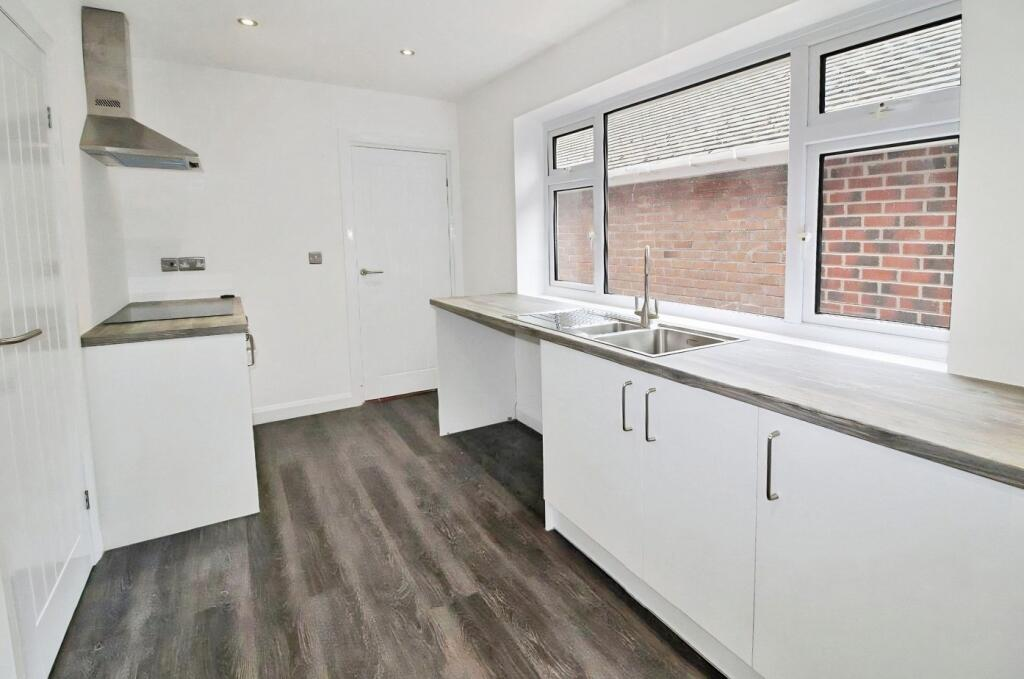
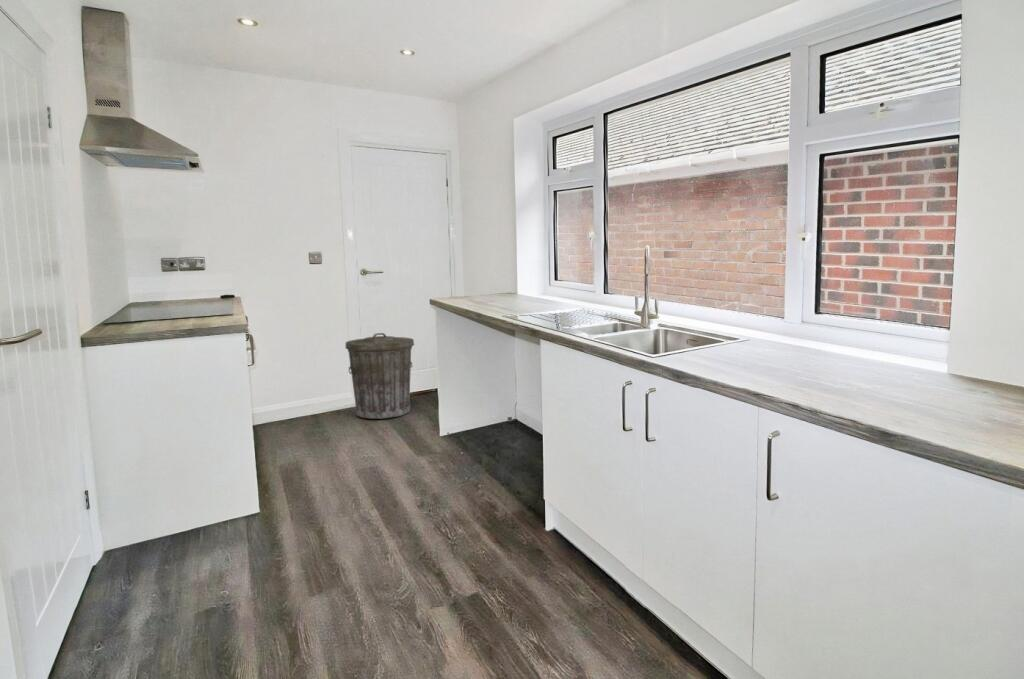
+ trash can [344,332,415,420]
